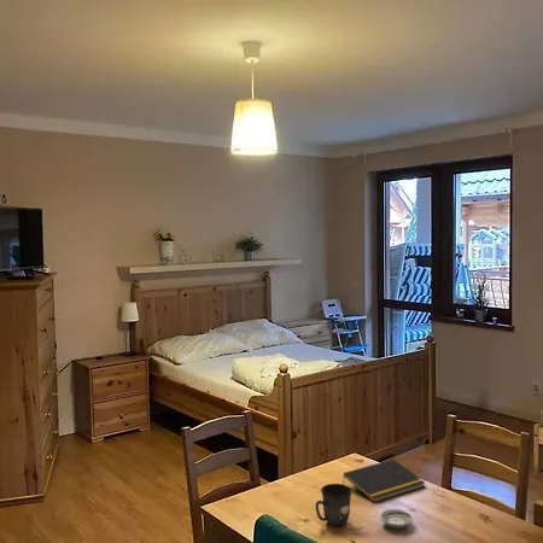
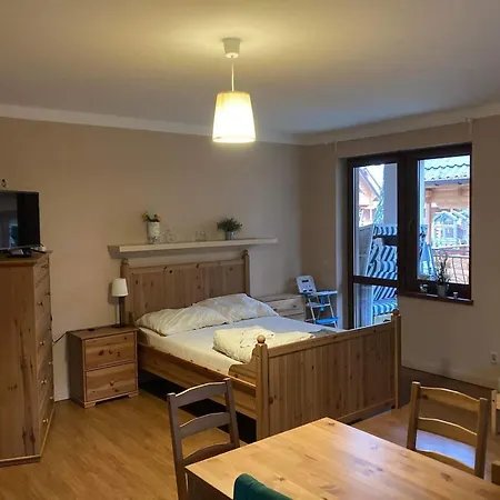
- mug [314,483,354,527]
- notepad [341,459,426,503]
- saucer [379,508,414,530]
